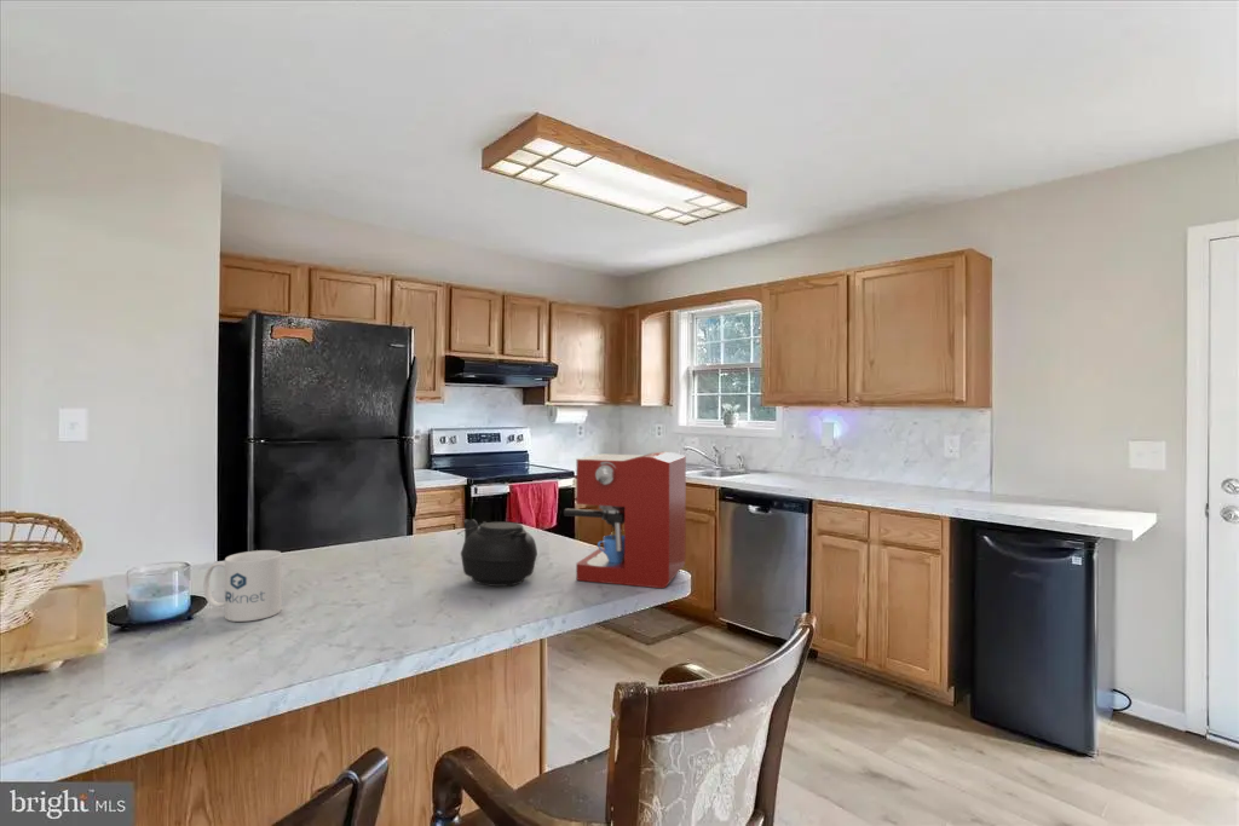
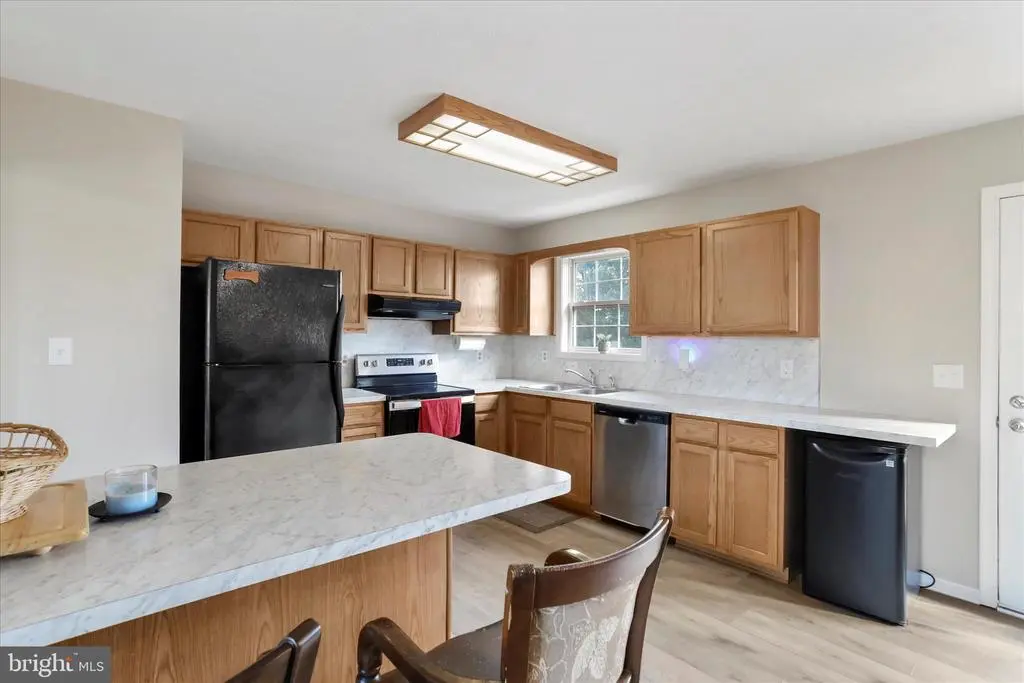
- mug [202,549,283,623]
- coffee maker [563,451,687,589]
- teapot [456,518,538,588]
